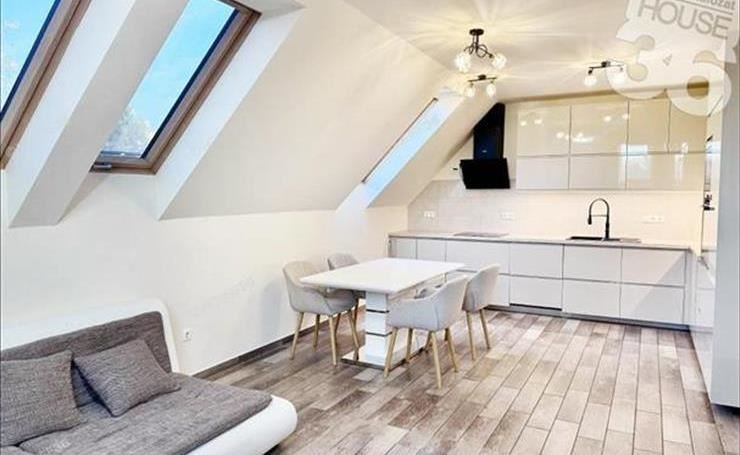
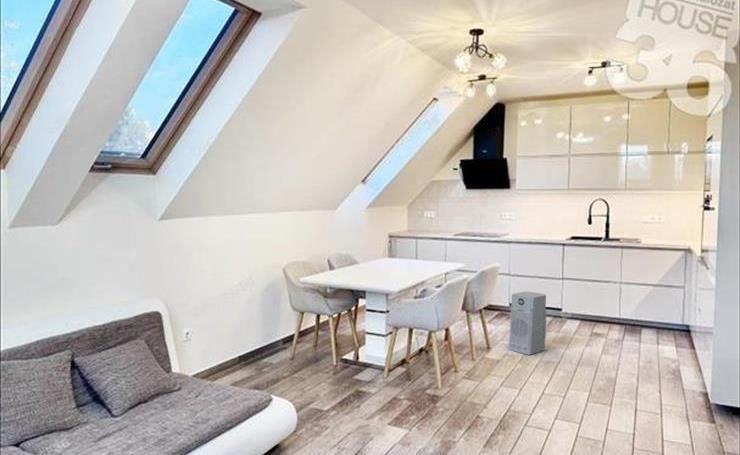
+ air purifier [508,290,547,356]
